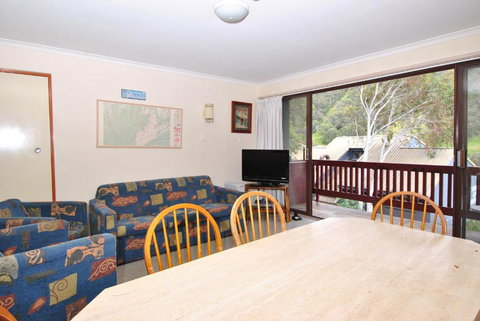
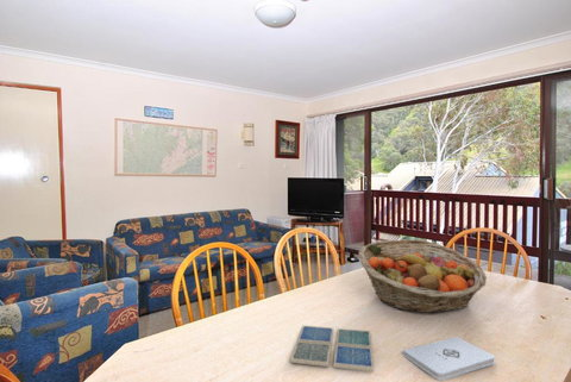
+ notepad [402,336,496,381]
+ drink coaster [289,325,375,372]
+ fruit basket [357,238,488,314]
